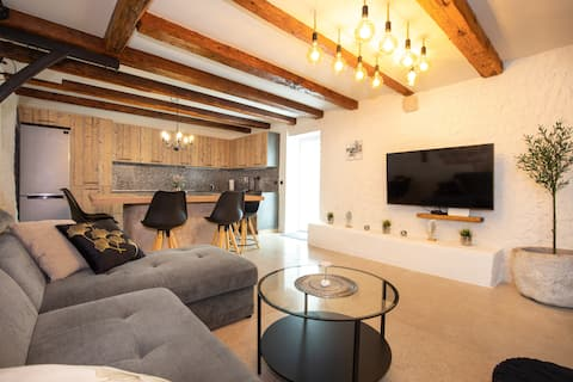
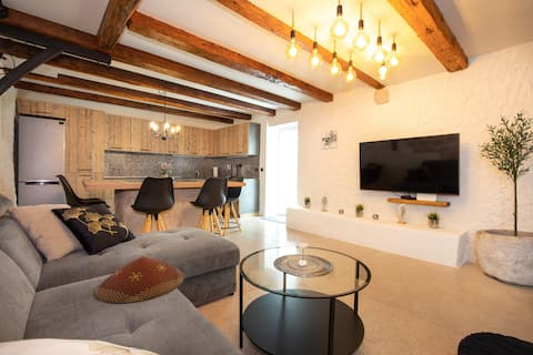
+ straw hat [93,255,185,304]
